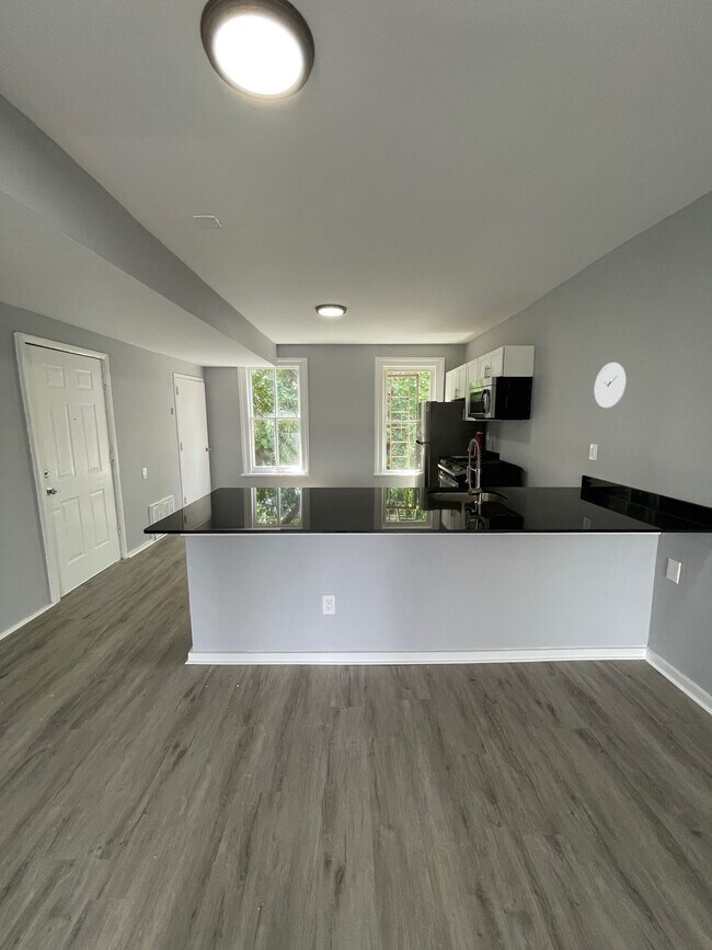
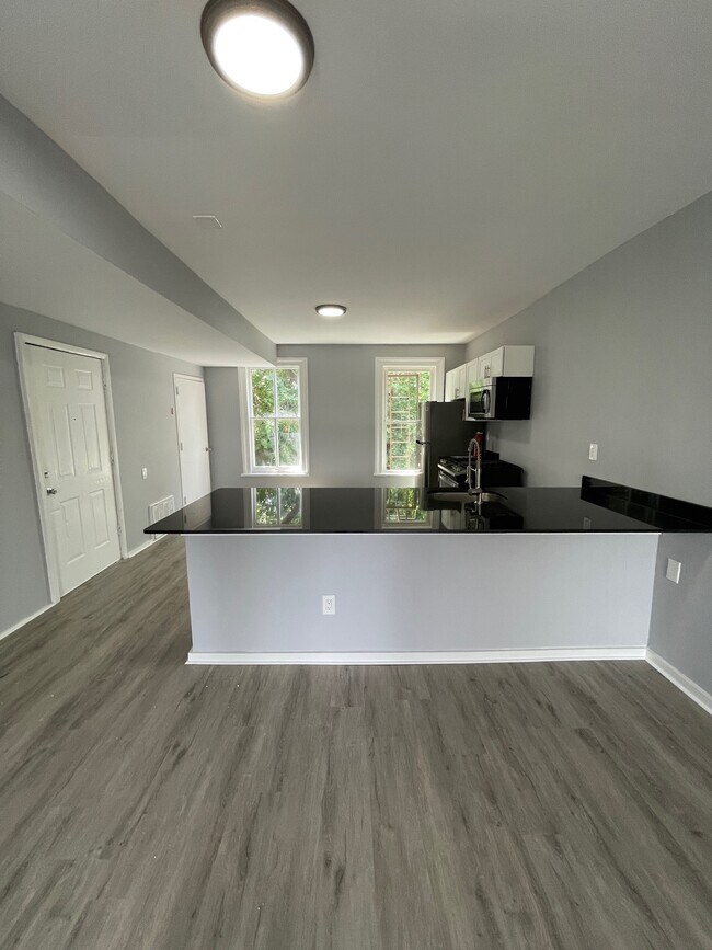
- wall clock [594,362,627,410]
